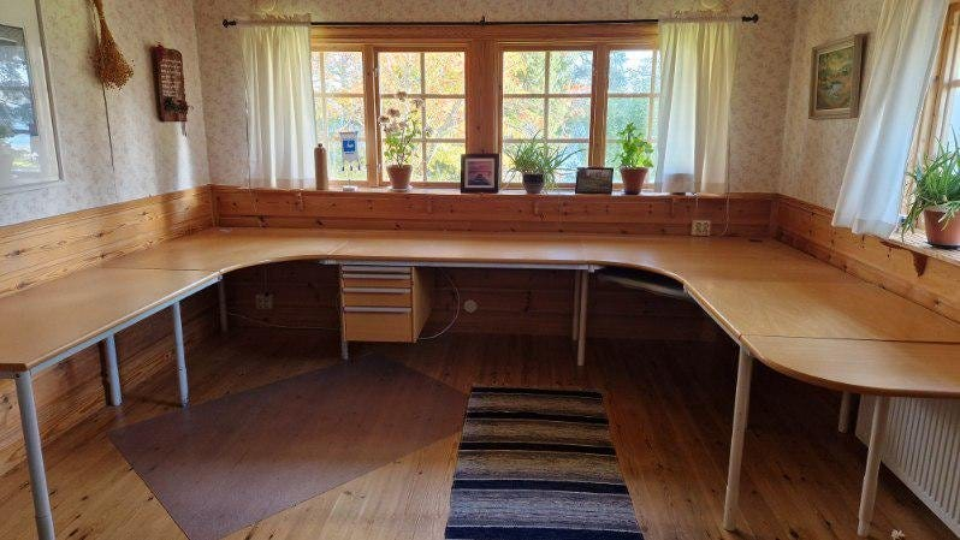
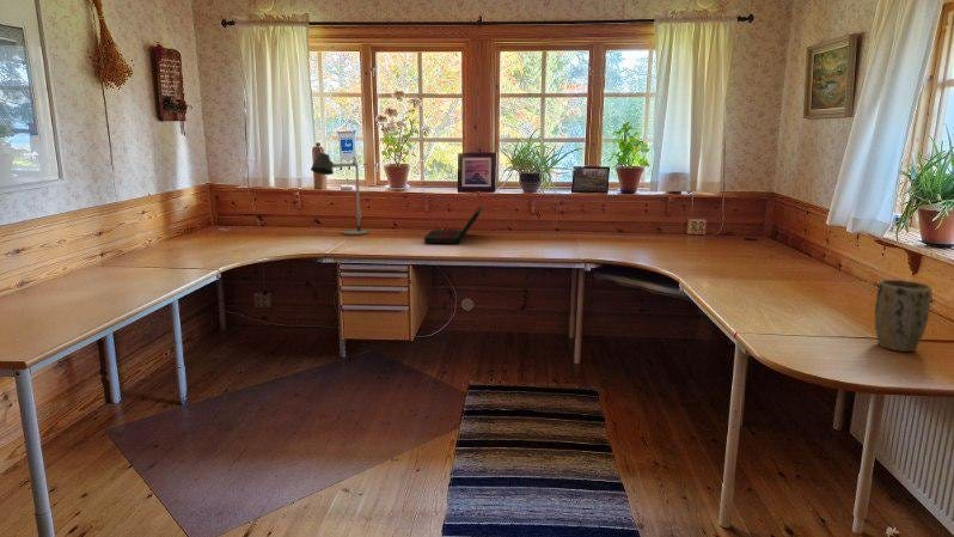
+ plant pot [874,279,934,353]
+ laptop [423,205,484,244]
+ desk lamp [310,152,369,237]
